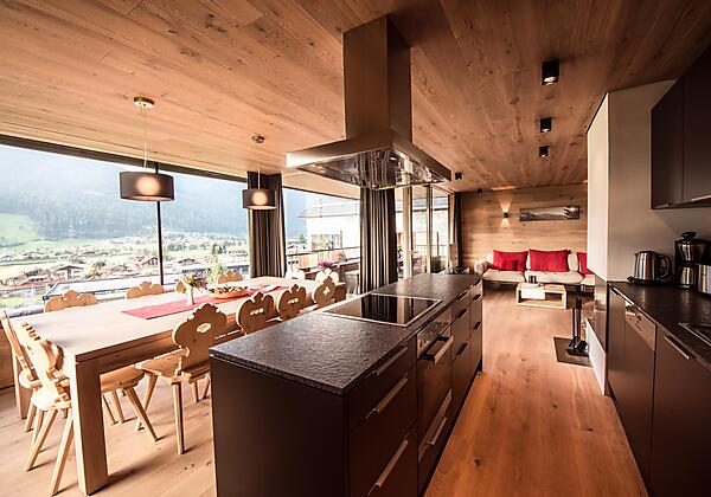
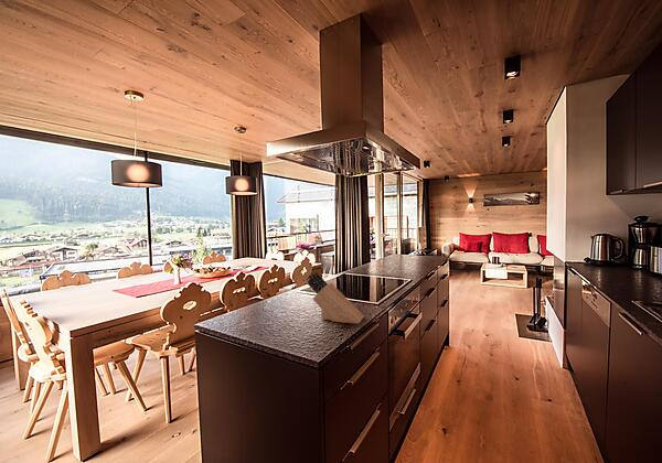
+ knife block [307,271,365,325]
